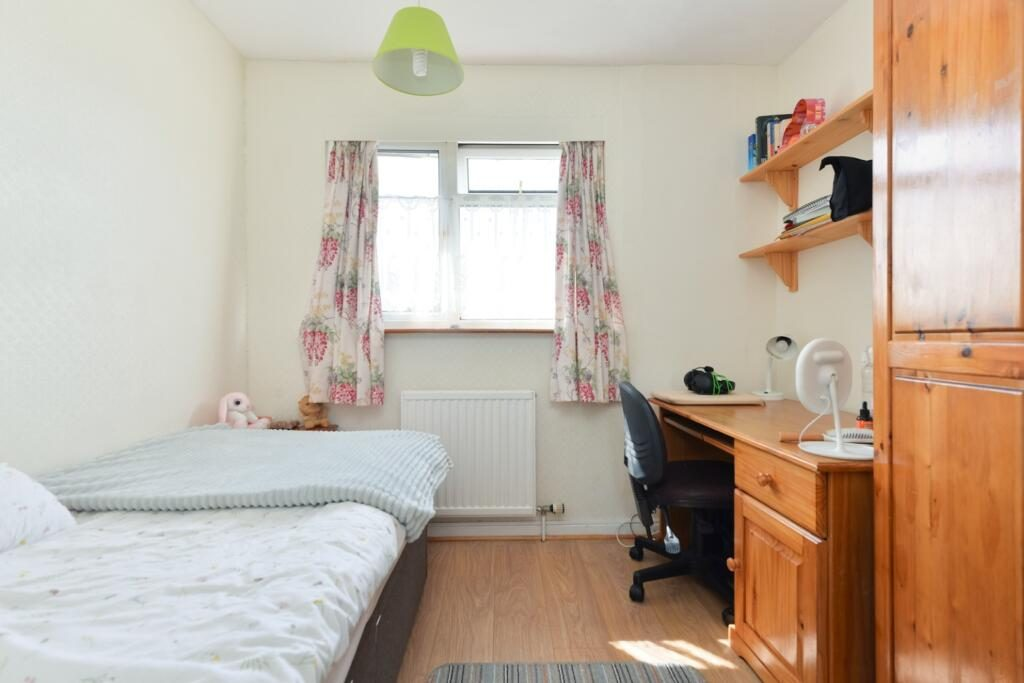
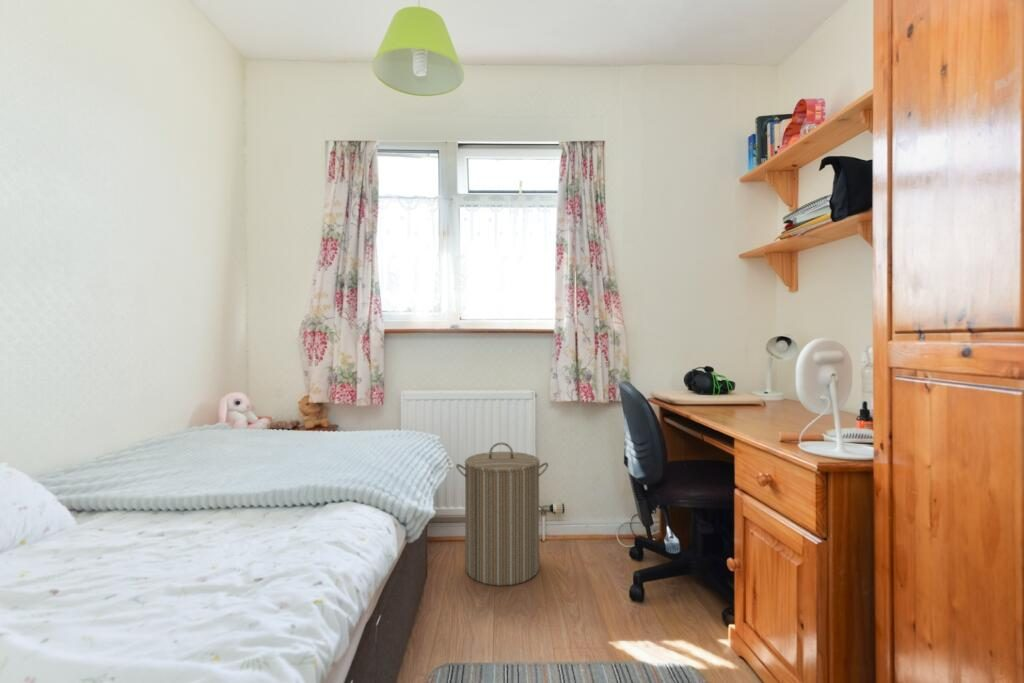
+ laundry hamper [455,441,549,587]
